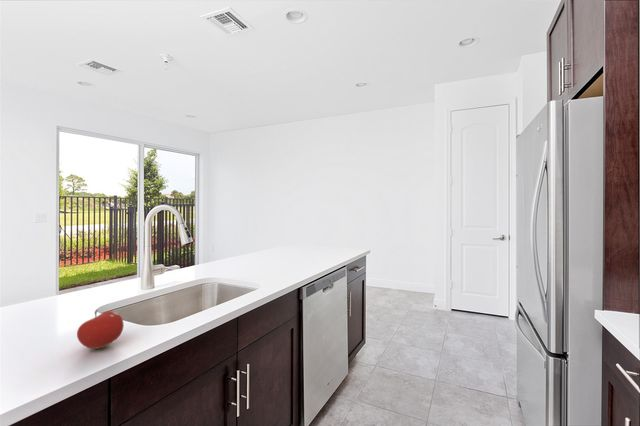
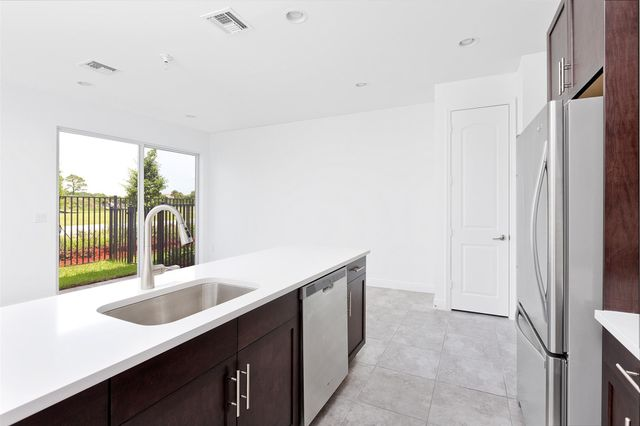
- fruit [76,309,125,350]
